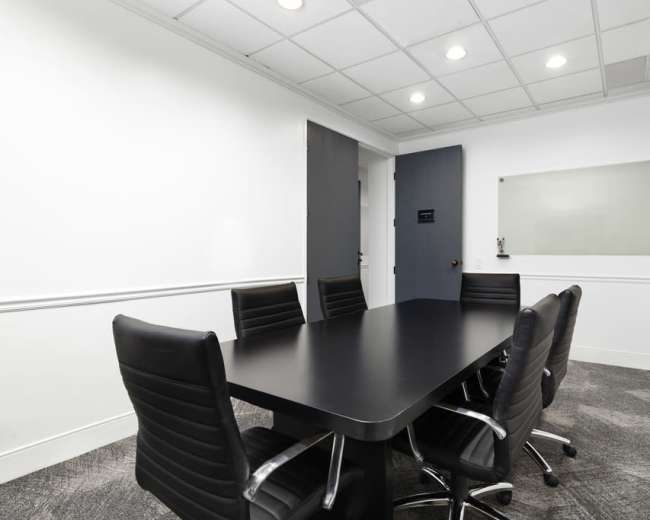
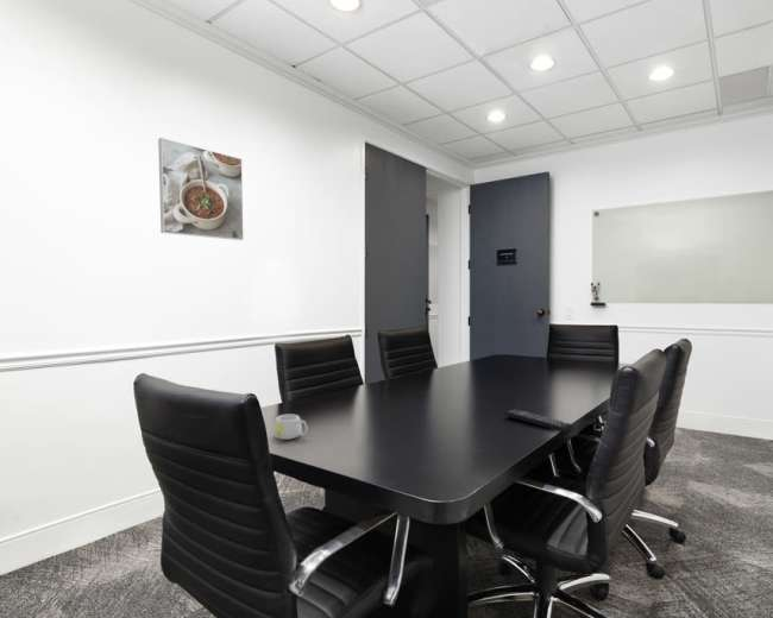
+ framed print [157,137,245,241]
+ remote control [503,409,574,434]
+ mug [272,414,309,441]
